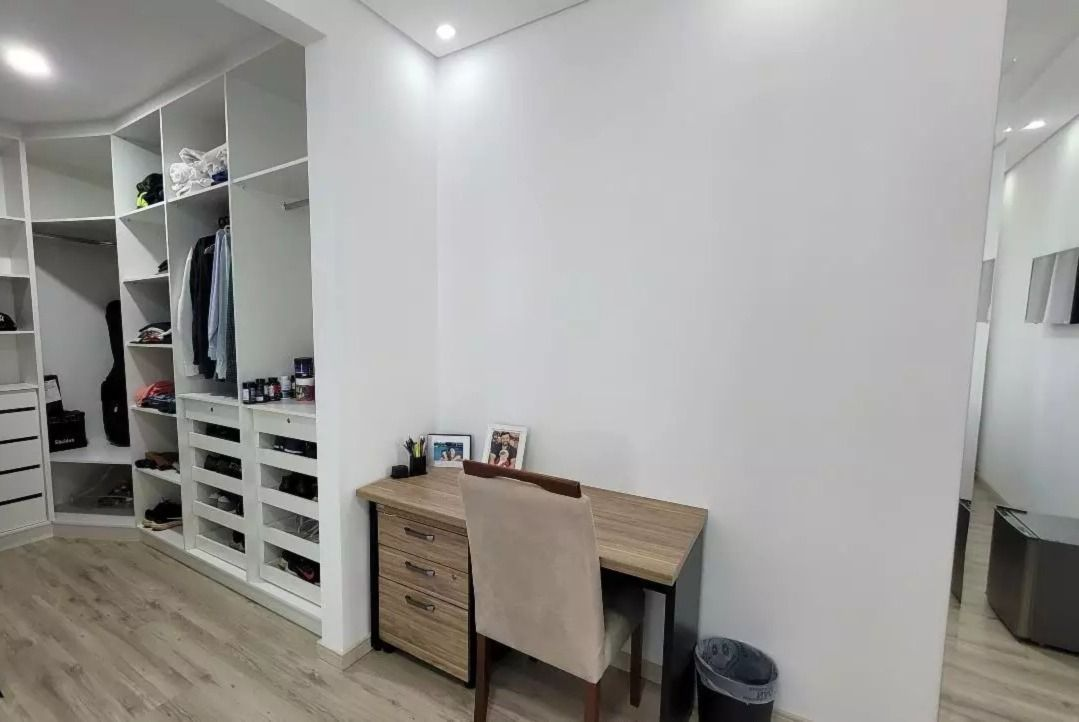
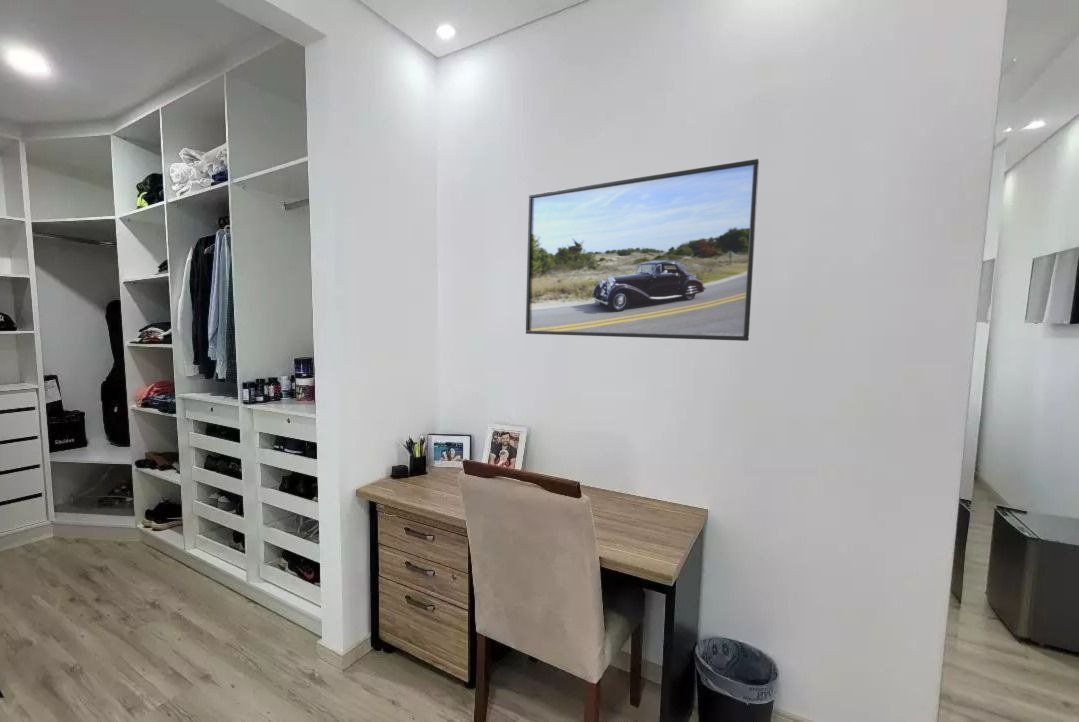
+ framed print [525,158,760,342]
